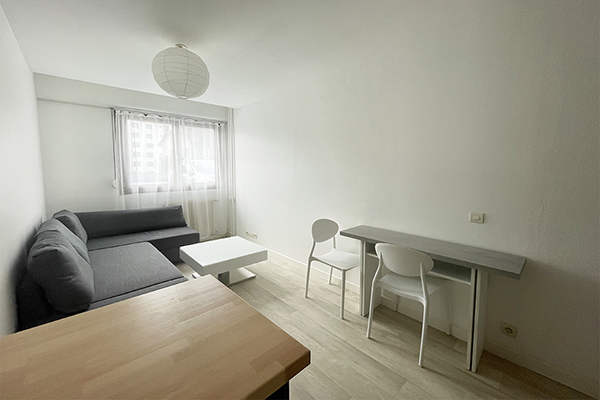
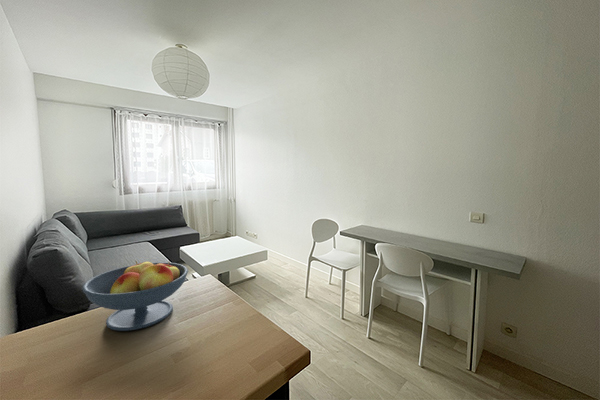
+ fruit bowl [81,260,189,332]
